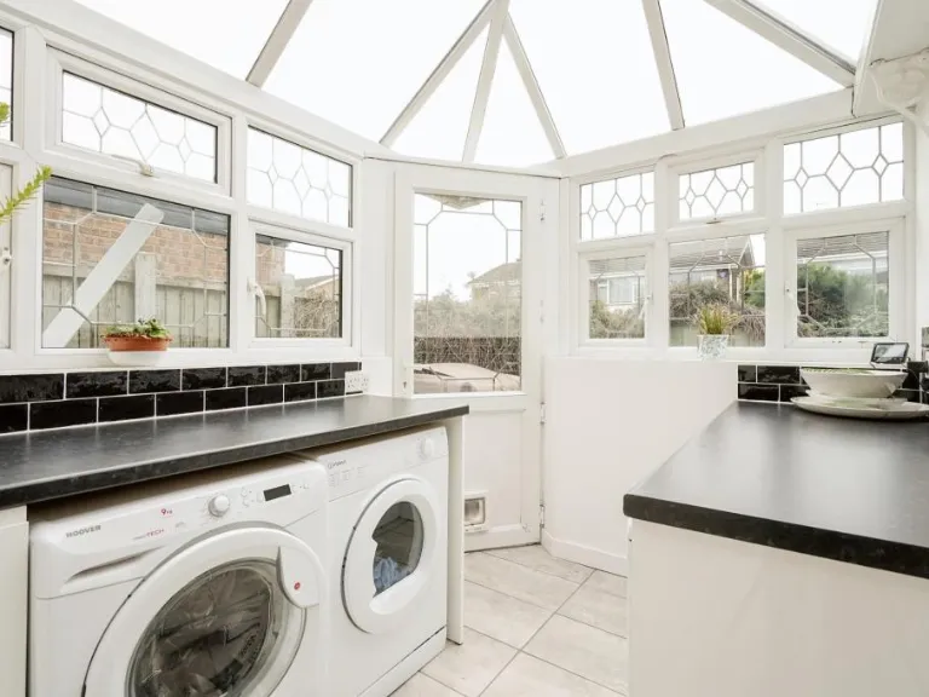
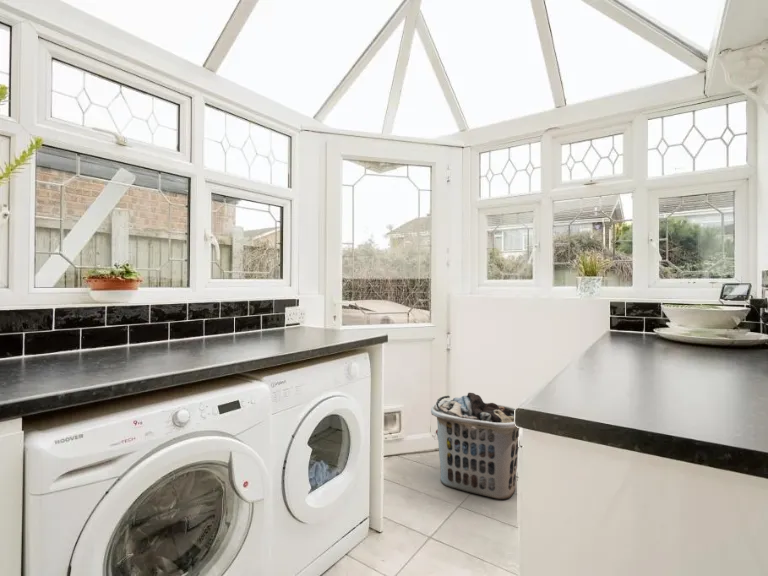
+ clothes hamper [430,392,520,500]
